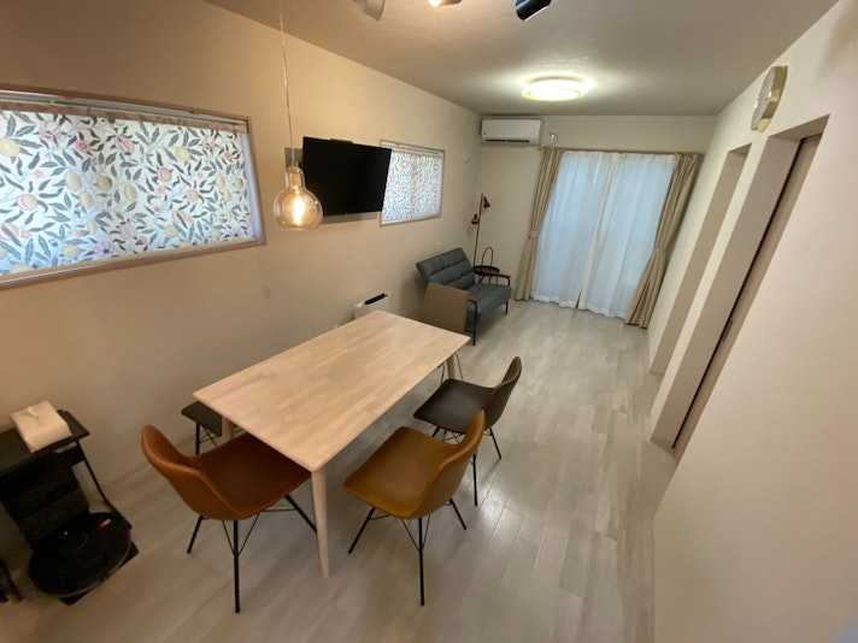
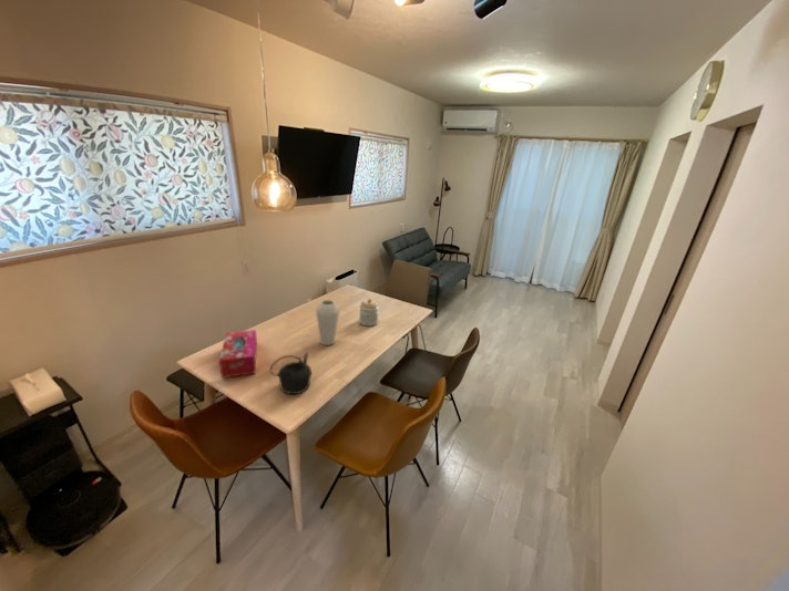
+ vase [315,299,340,346]
+ tissue box [218,329,258,379]
+ jar [358,298,380,328]
+ teapot [268,352,312,395]
